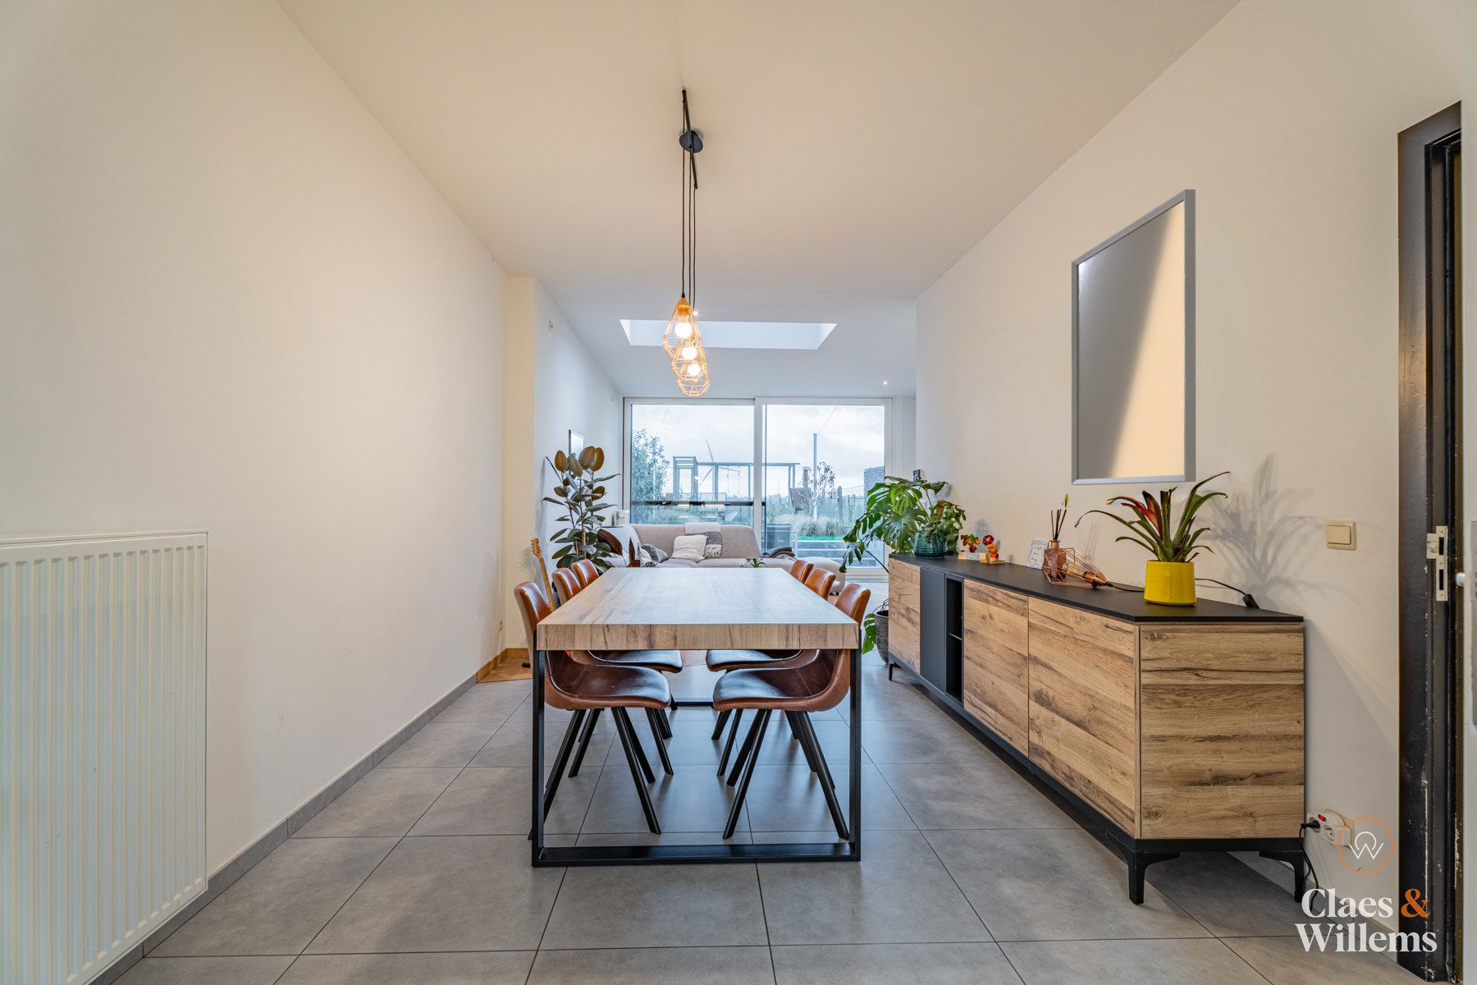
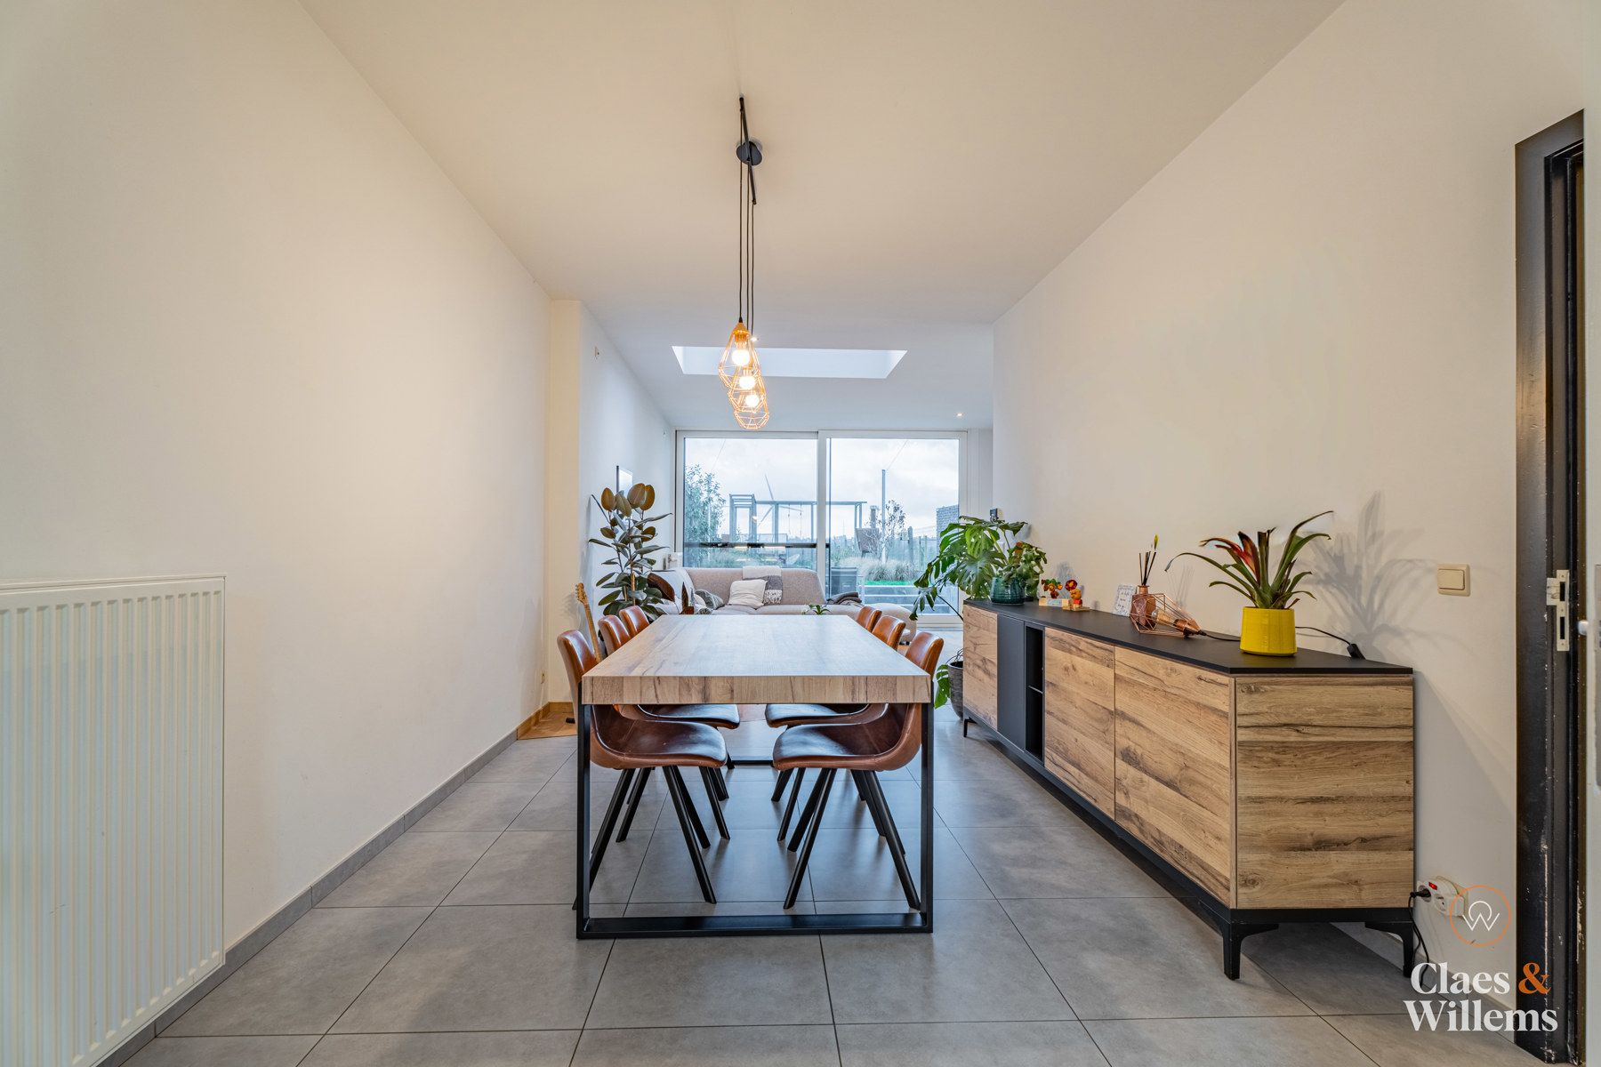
- home mirror [1070,189,1197,486]
